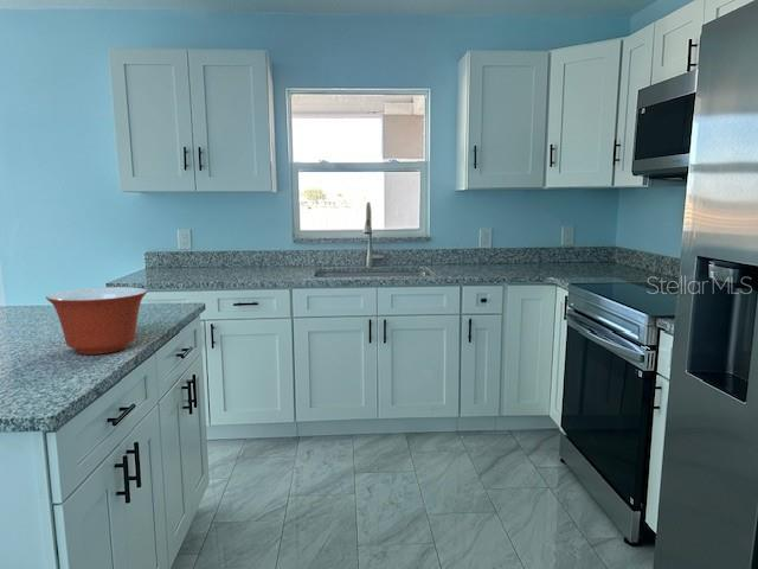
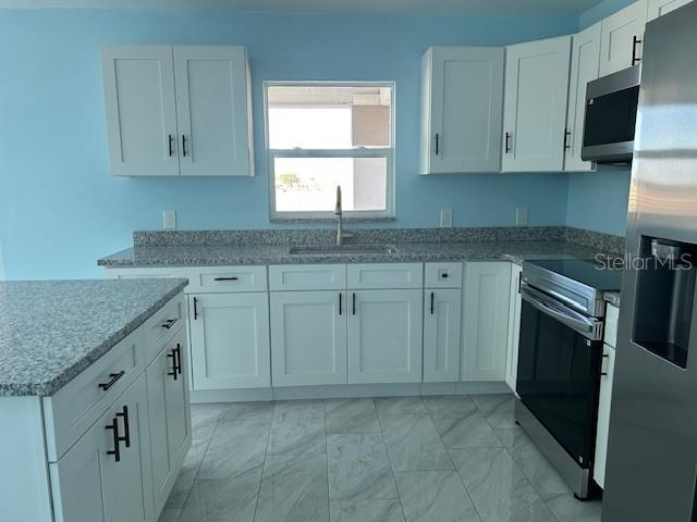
- mixing bowl [45,286,148,356]
